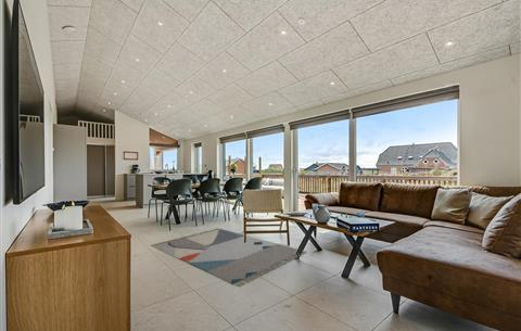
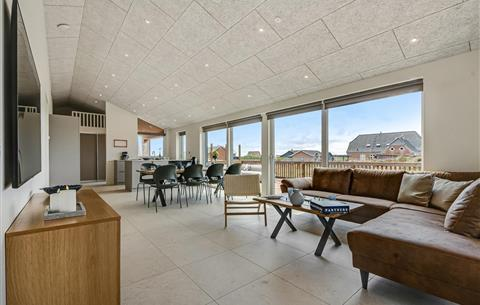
- rug [150,228,308,288]
